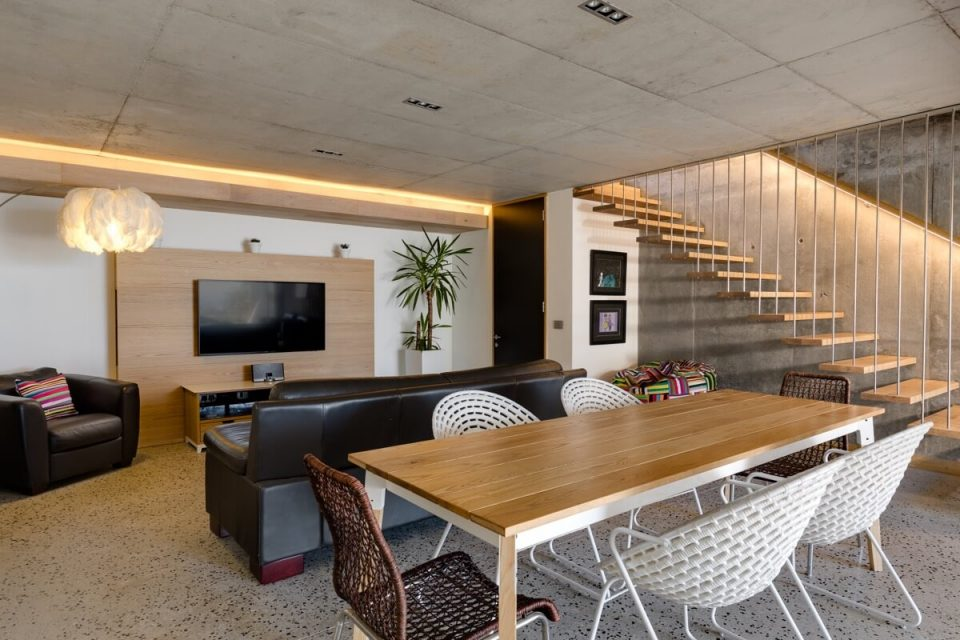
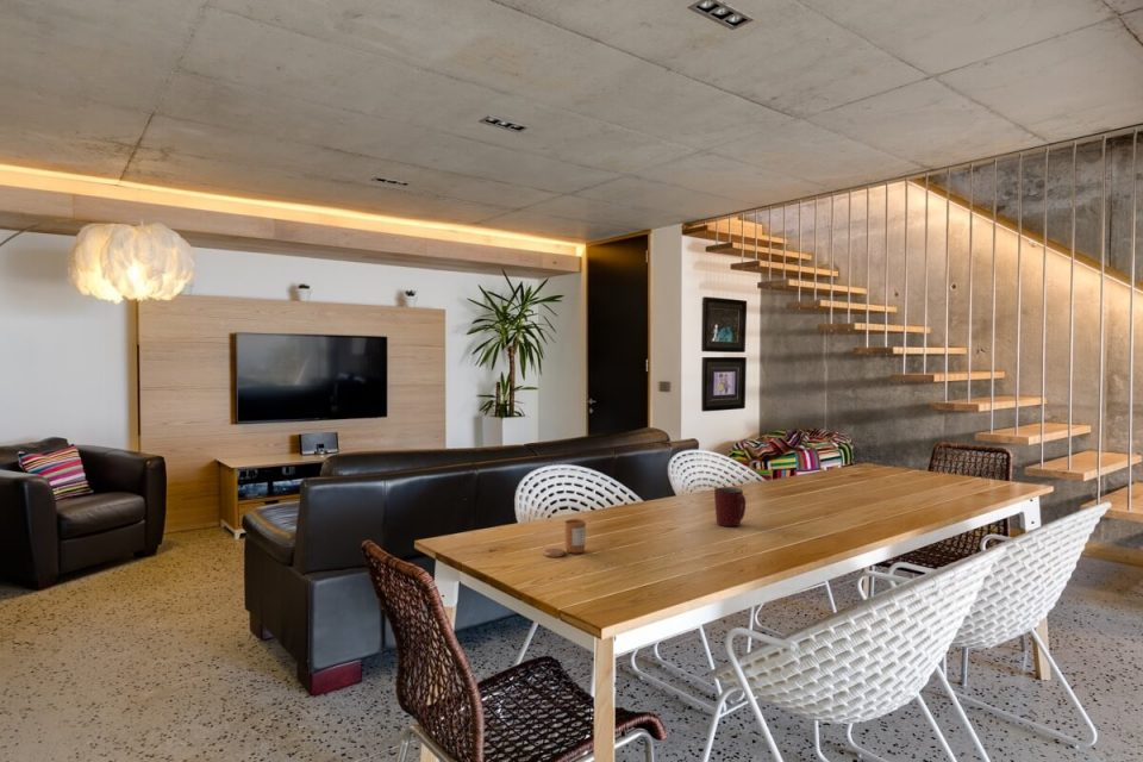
+ mug [713,486,747,527]
+ candle [543,518,587,558]
